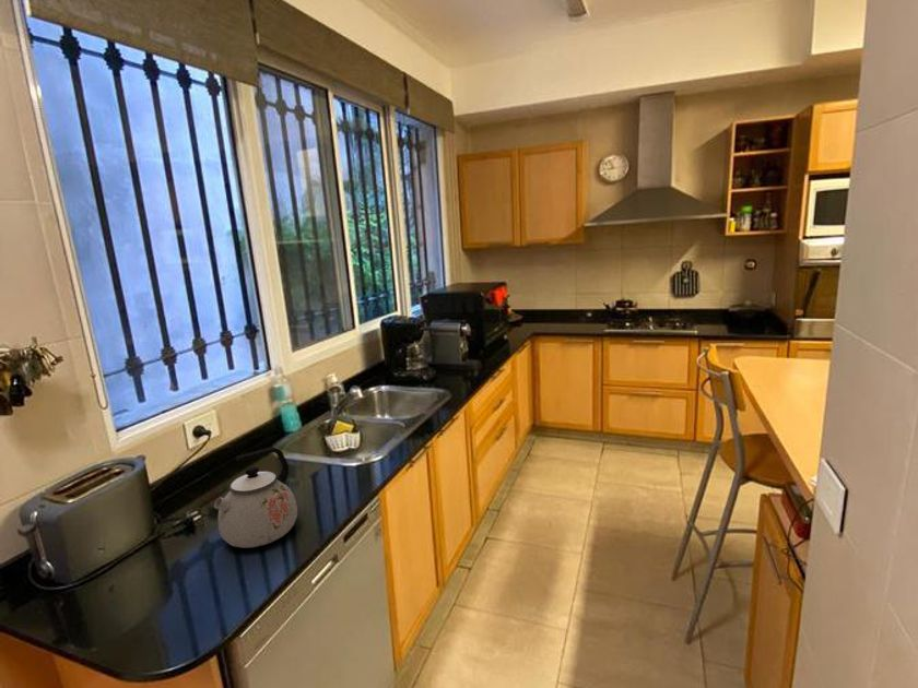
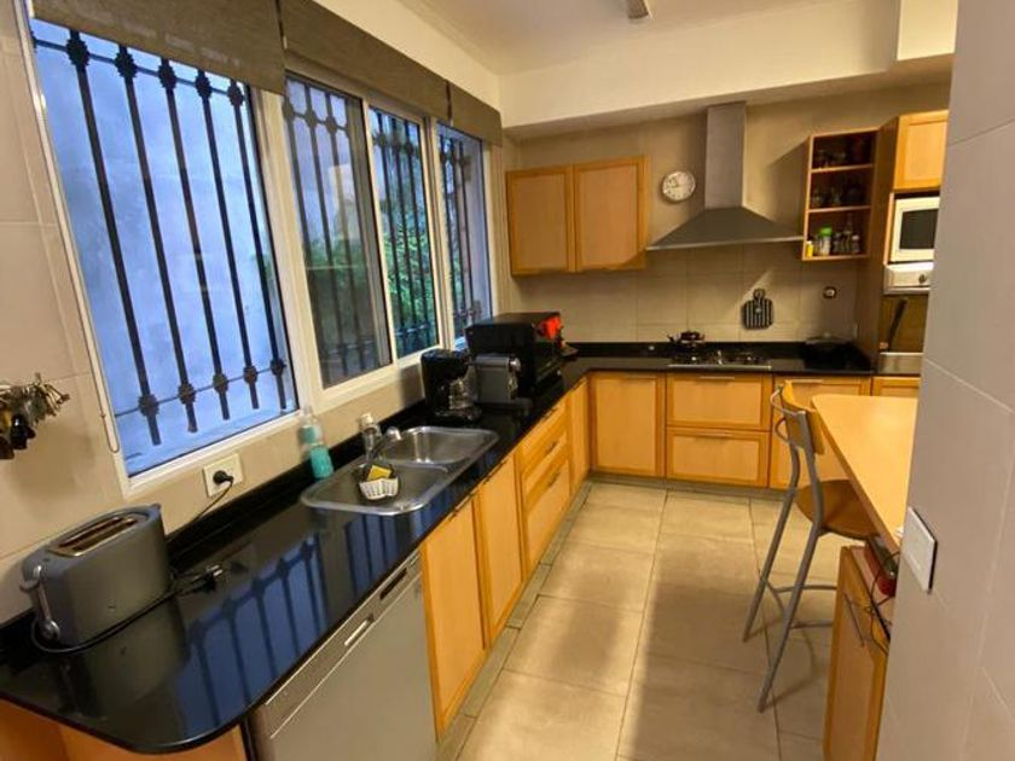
- kettle [213,446,298,549]
